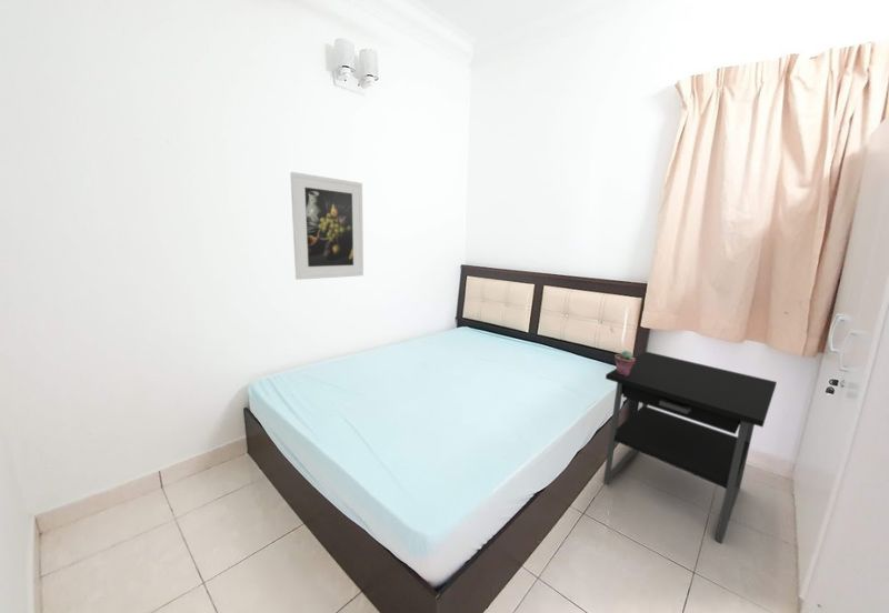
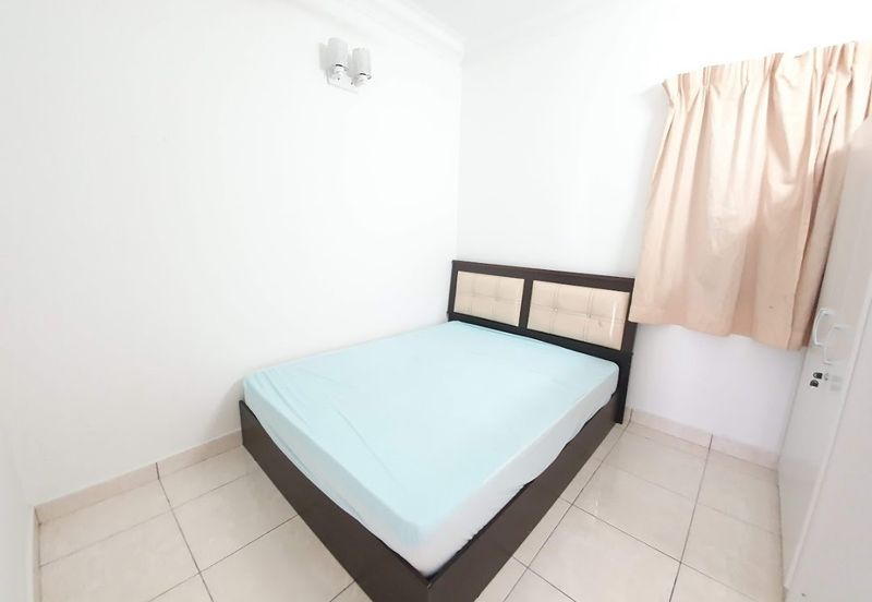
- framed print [289,171,364,281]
- nightstand [602,351,778,544]
- potted succulent [613,350,636,375]
